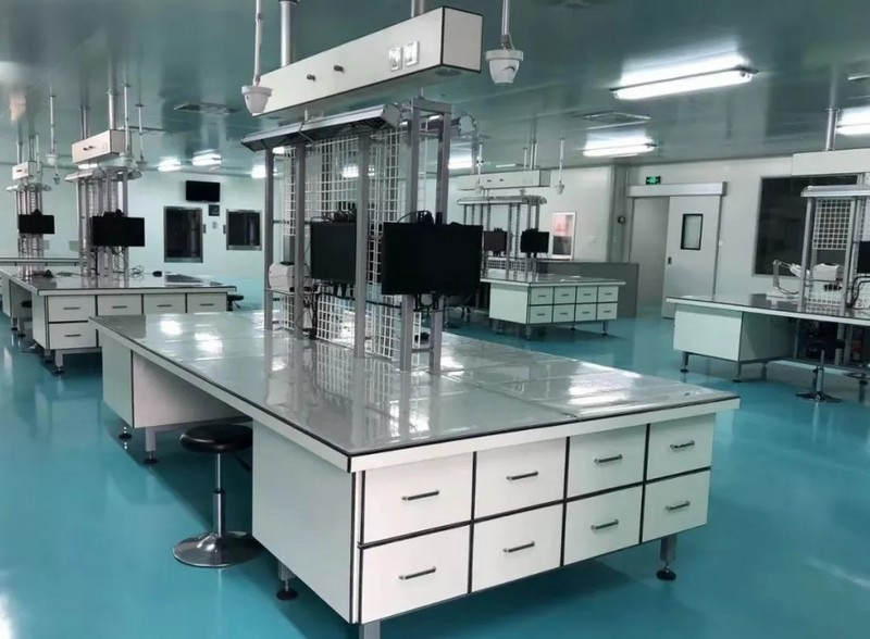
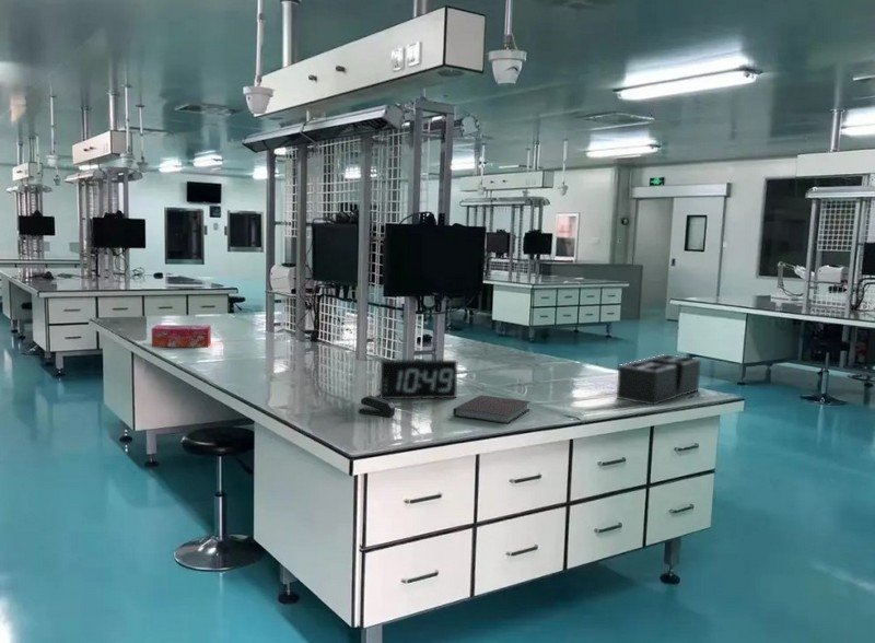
+ alarm clock [378,358,458,400]
+ notebook [452,394,532,425]
+ desk organizer [616,353,702,406]
+ tissue box [151,324,212,348]
+ stapler [358,394,396,419]
